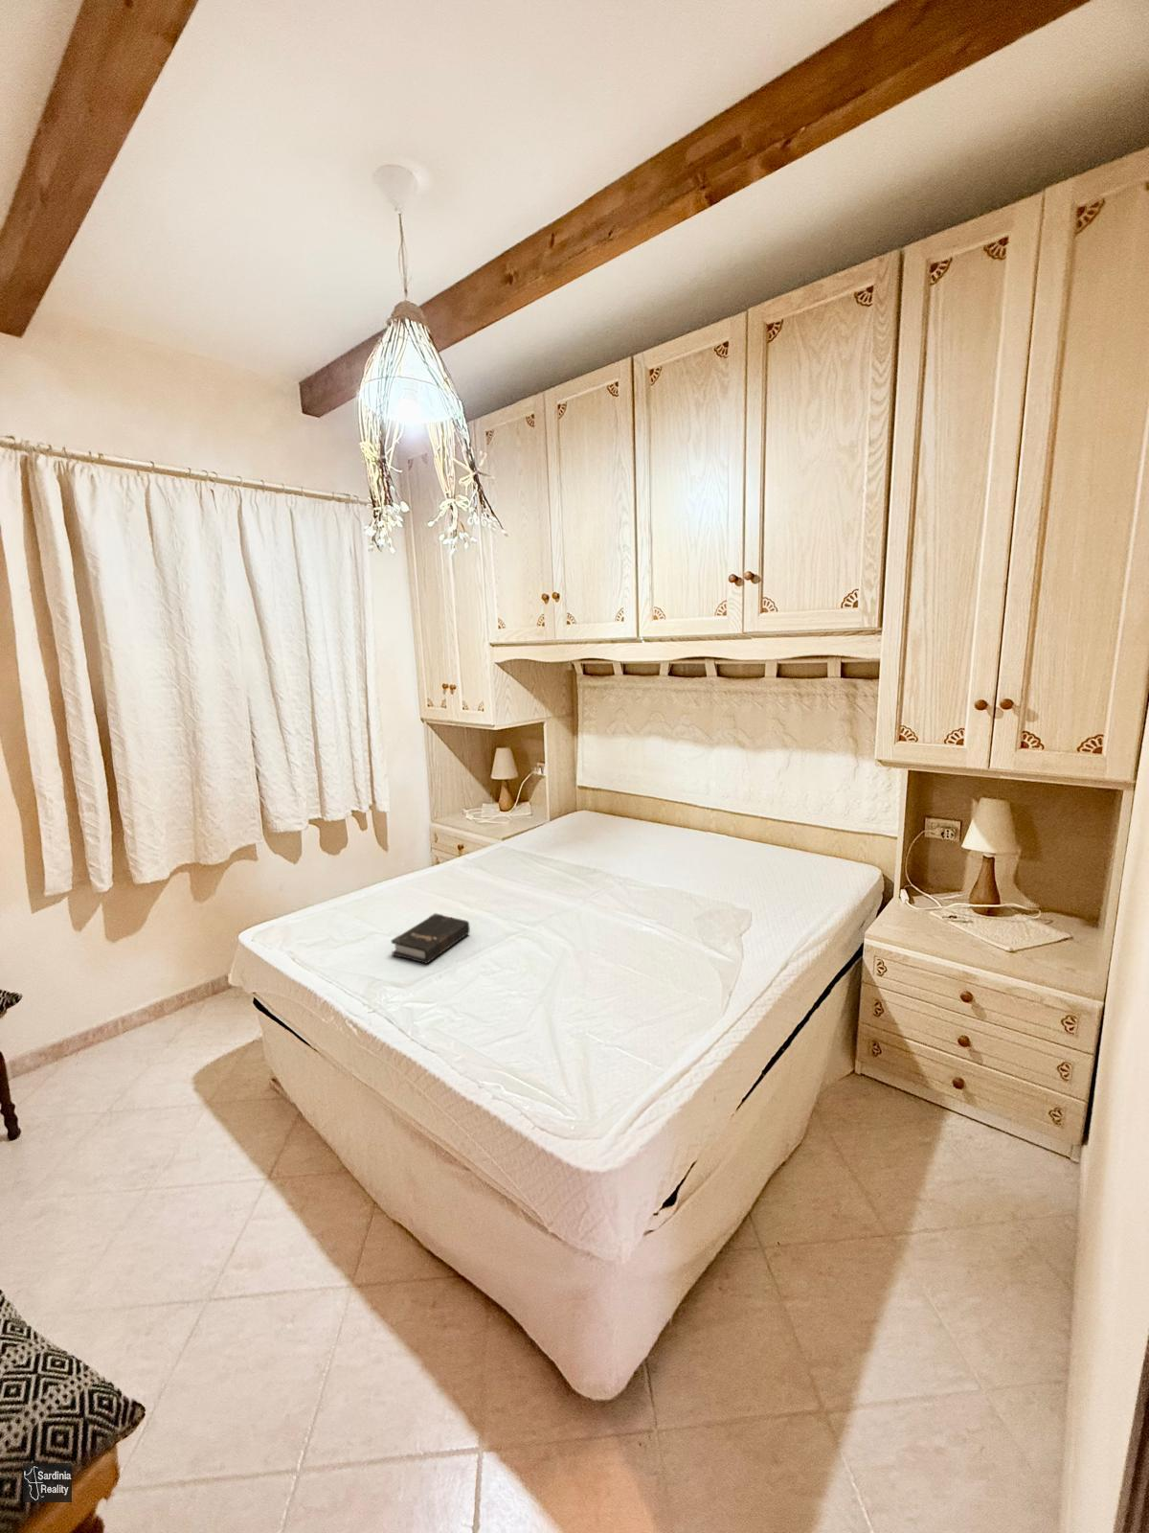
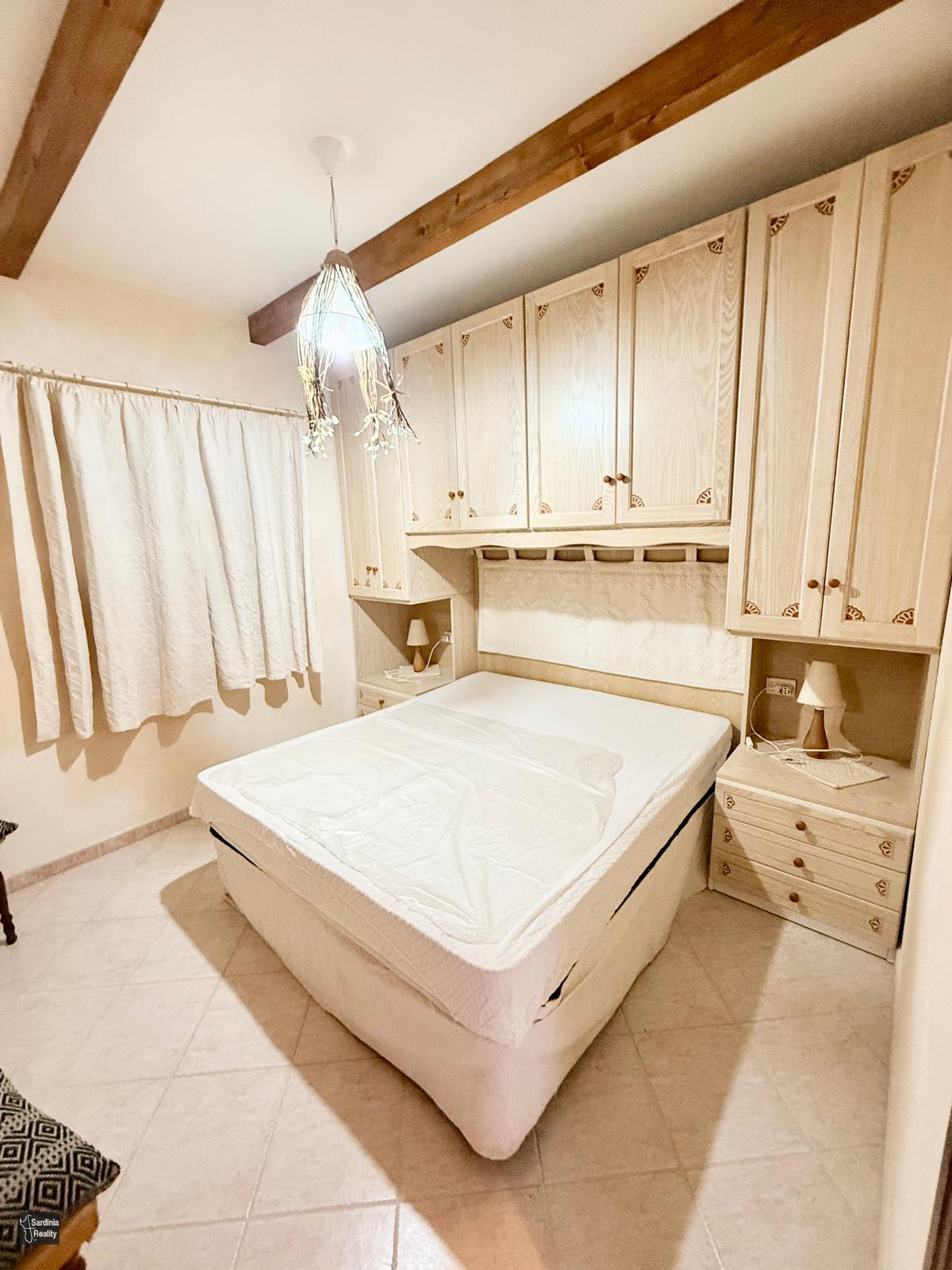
- hardback book [391,913,471,964]
